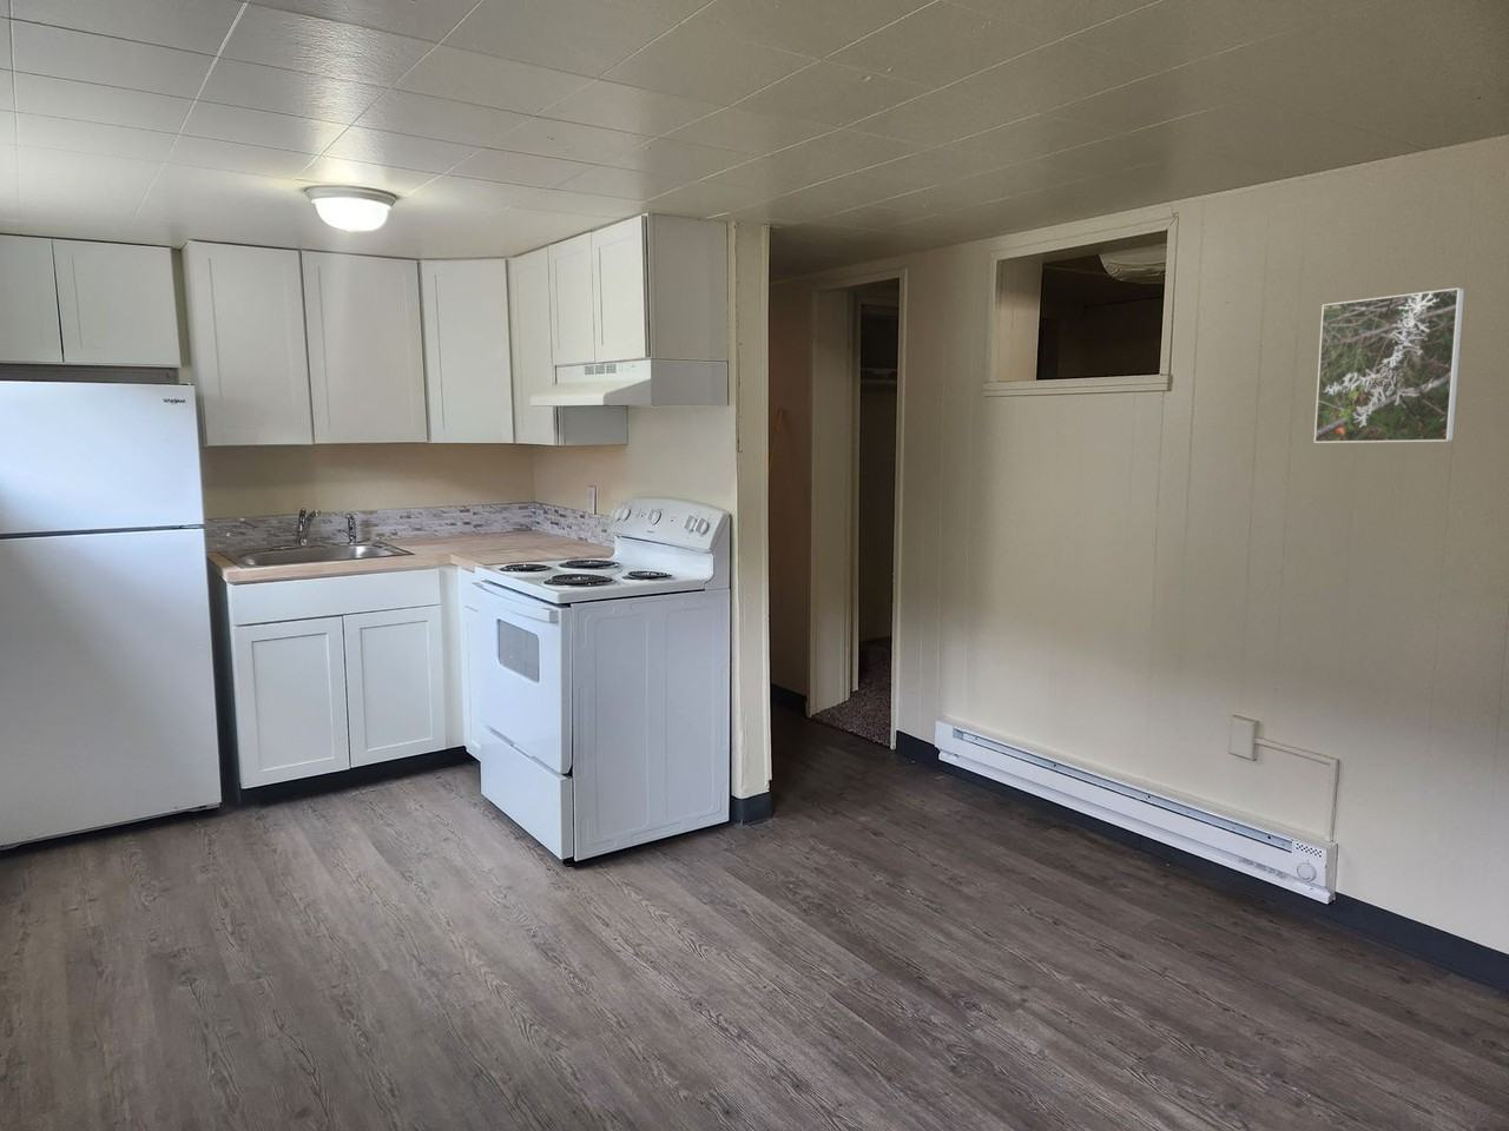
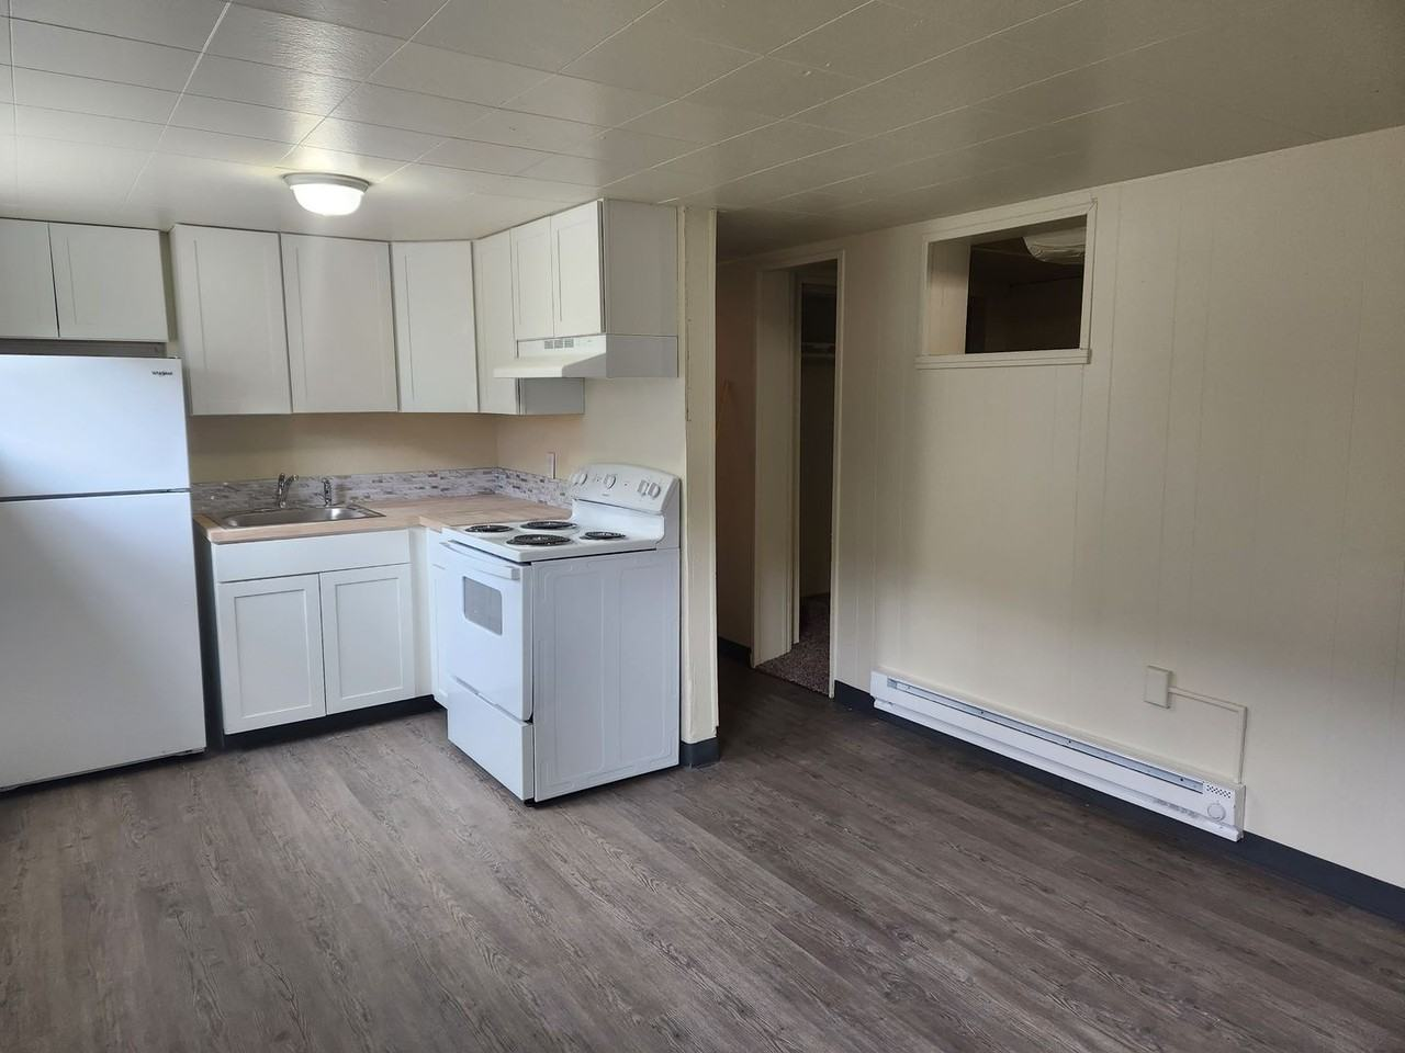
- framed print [1313,286,1465,444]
